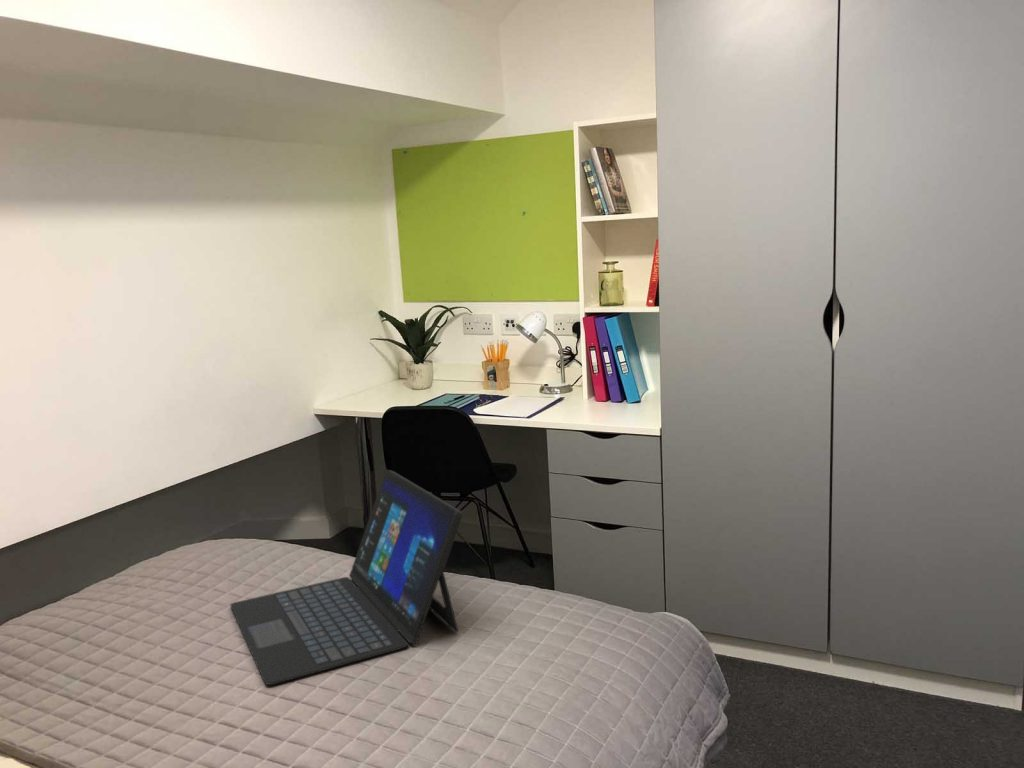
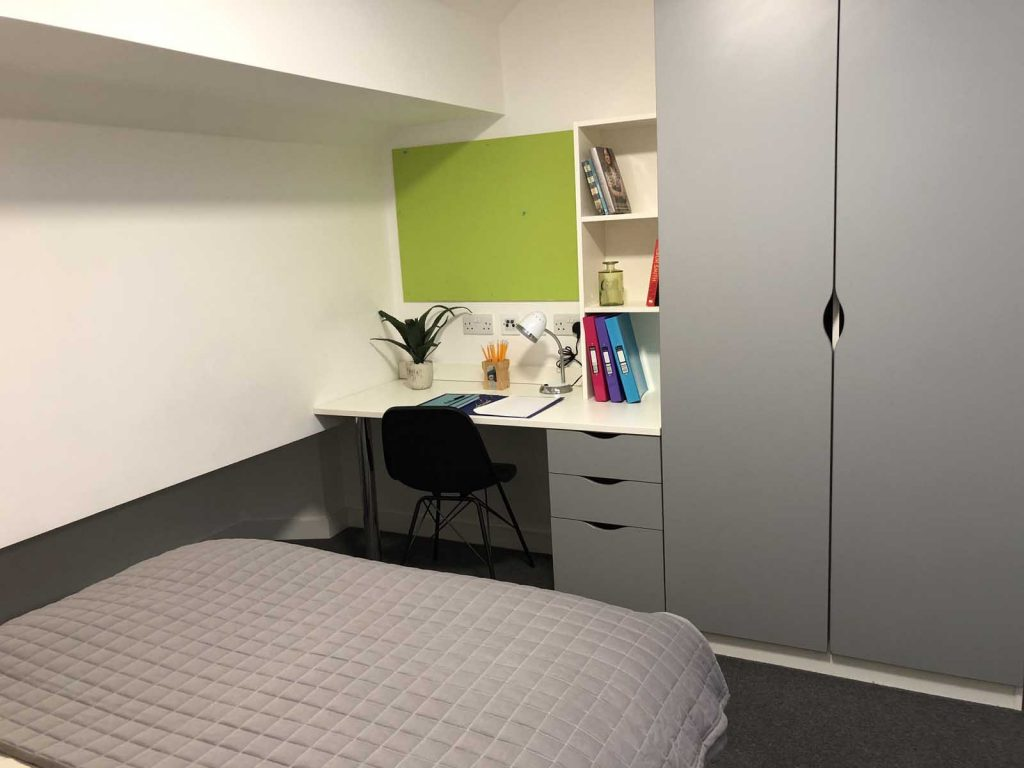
- laptop [229,469,464,686]
